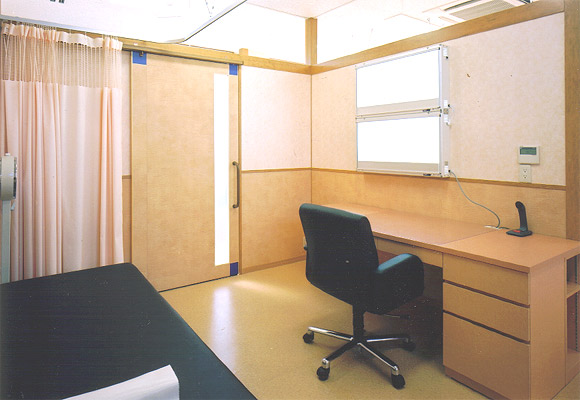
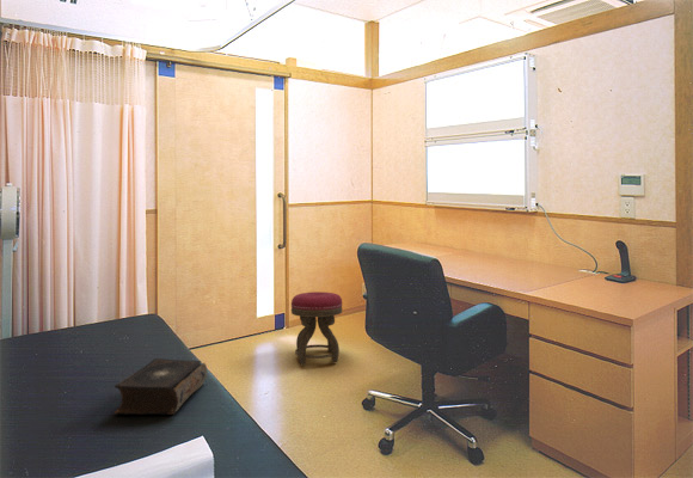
+ stool [290,290,343,366]
+ book [114,357,208,416]
